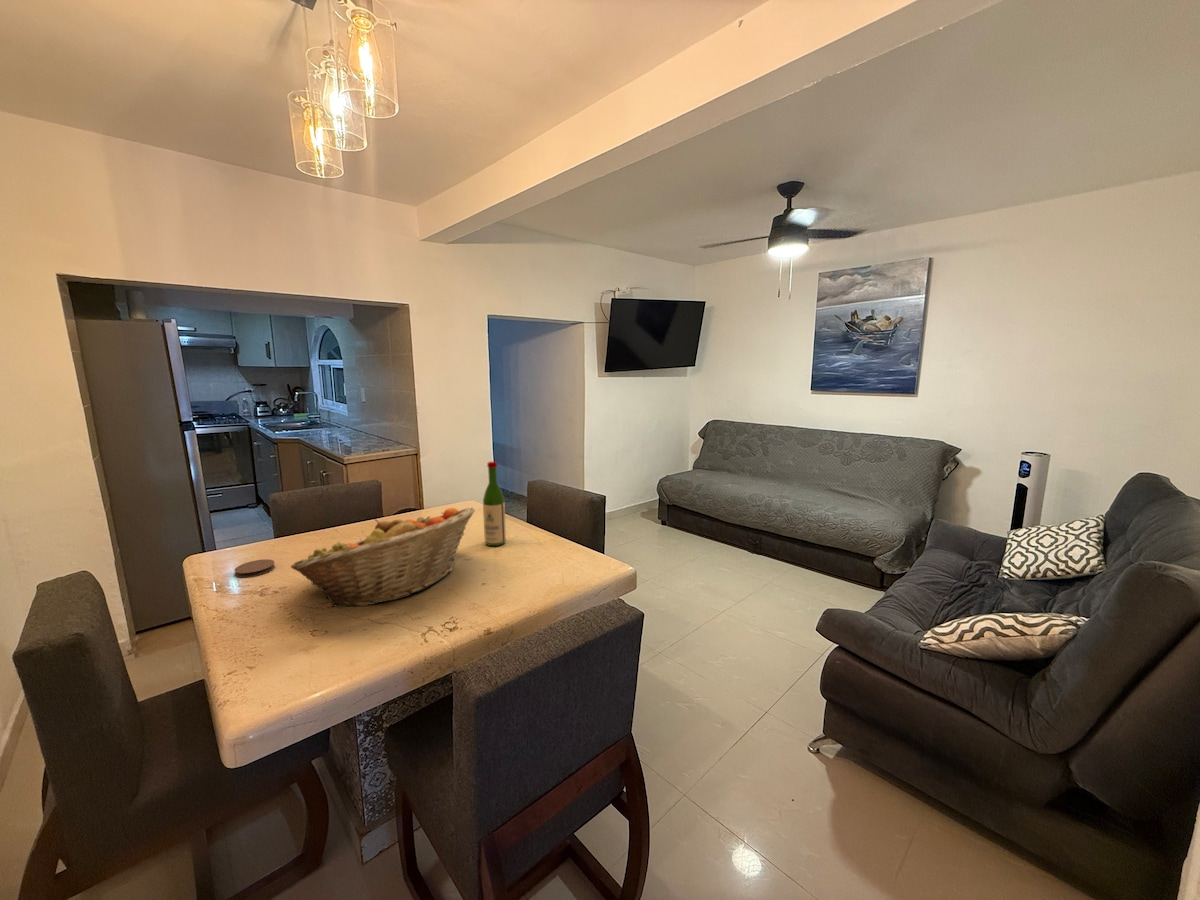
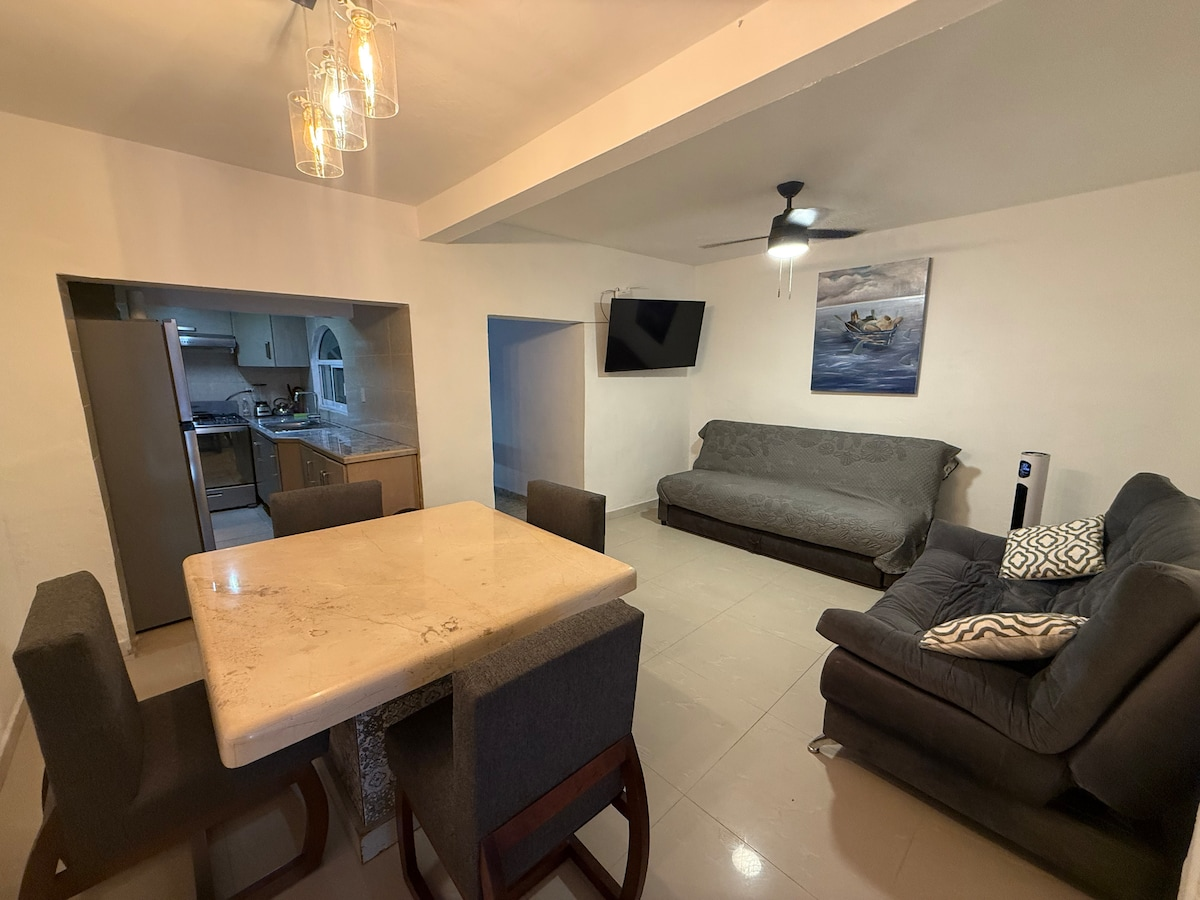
- fruit basket [290,507,476,608]
- wine bottle [482,461,507,547]
- coaster [233,558,276,578]
